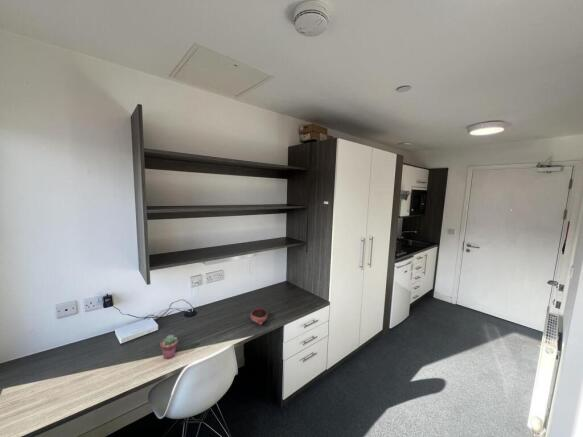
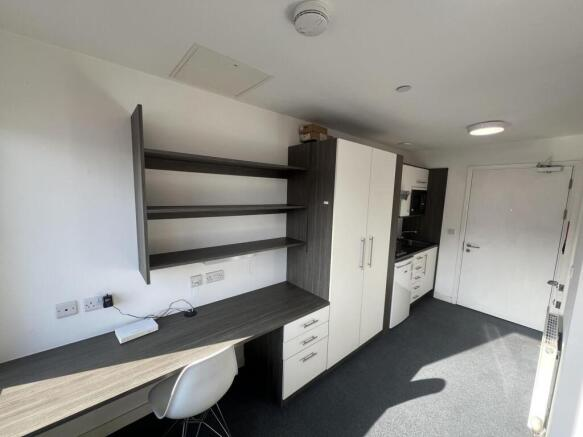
- bowl [249,307,269,326]
- potted succulent [159,334,179,360]
